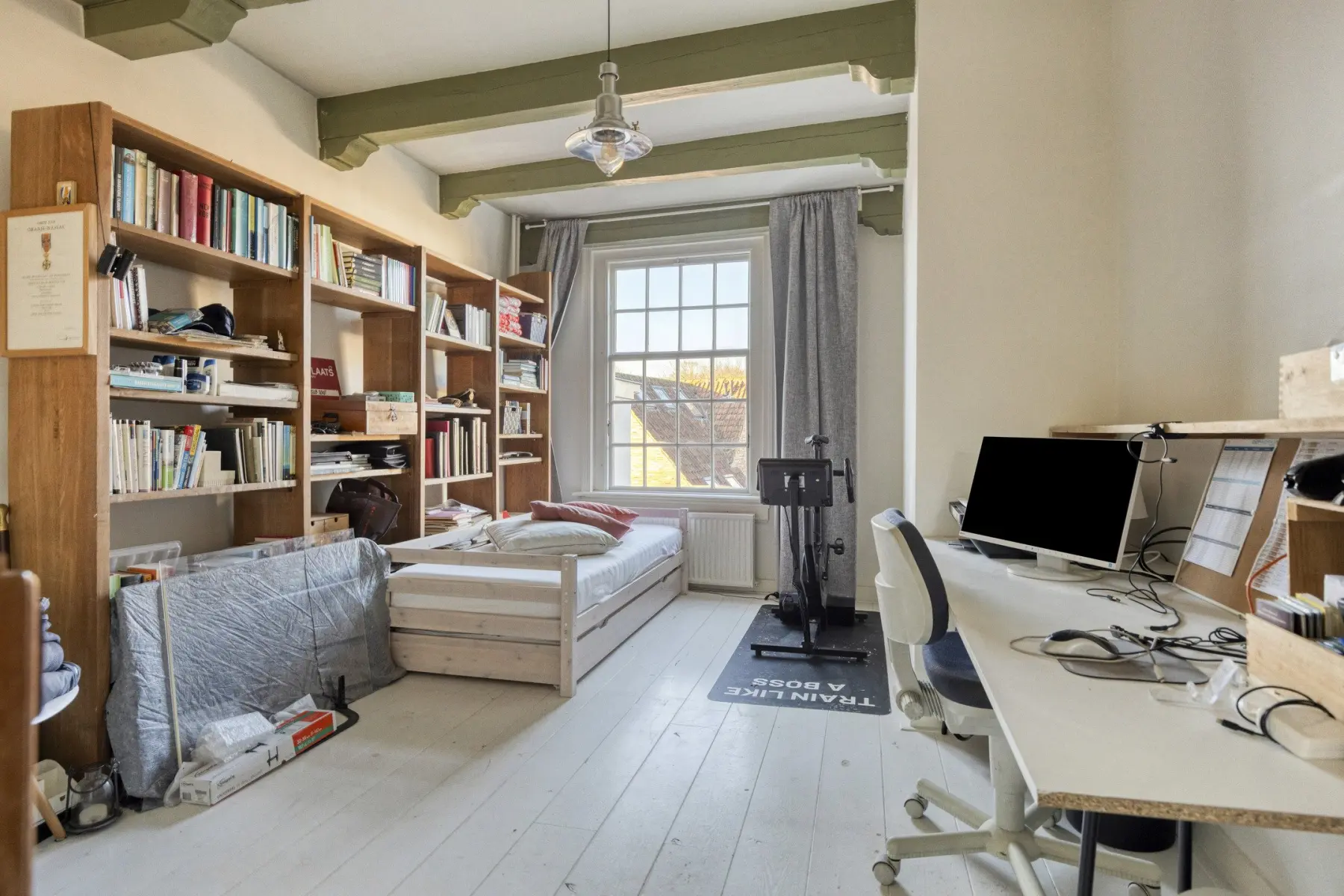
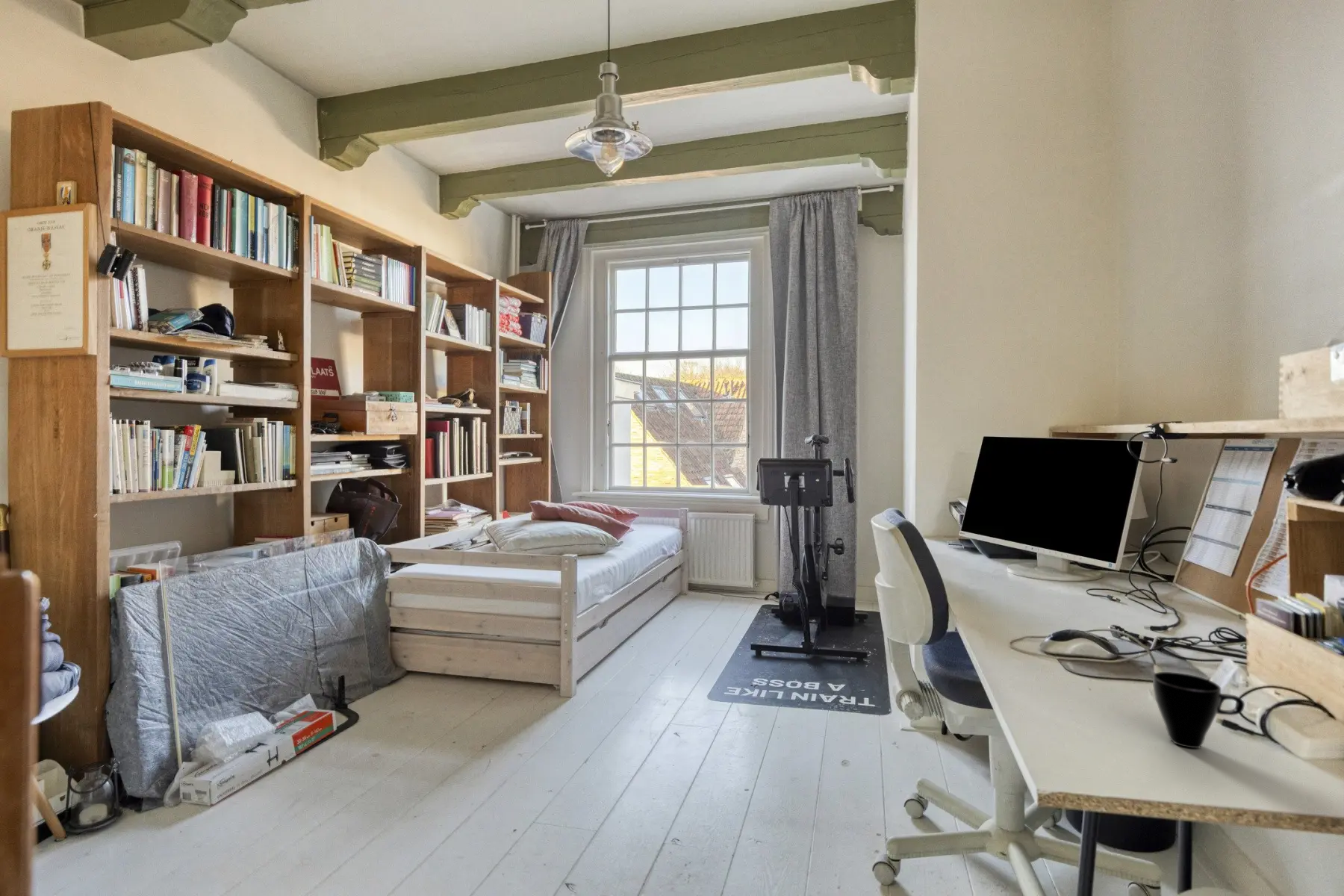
+ cup [1152,671,1245,749]
